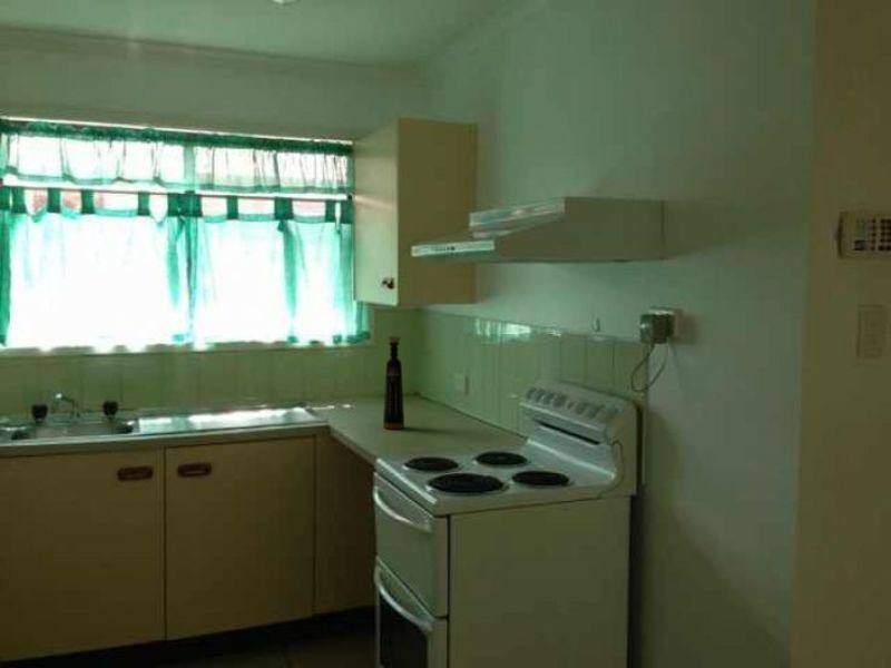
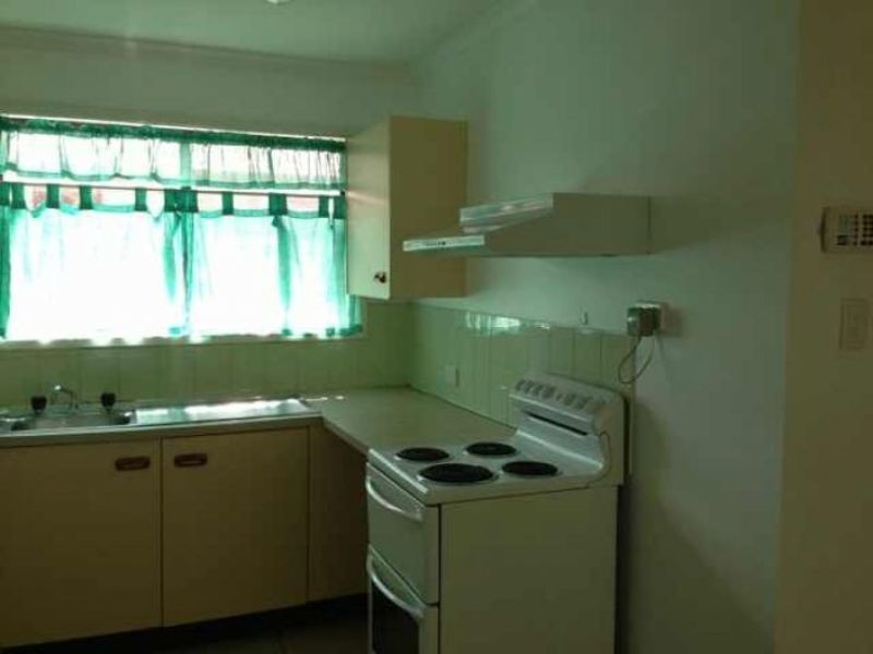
- bottle [382,335,405,430]
